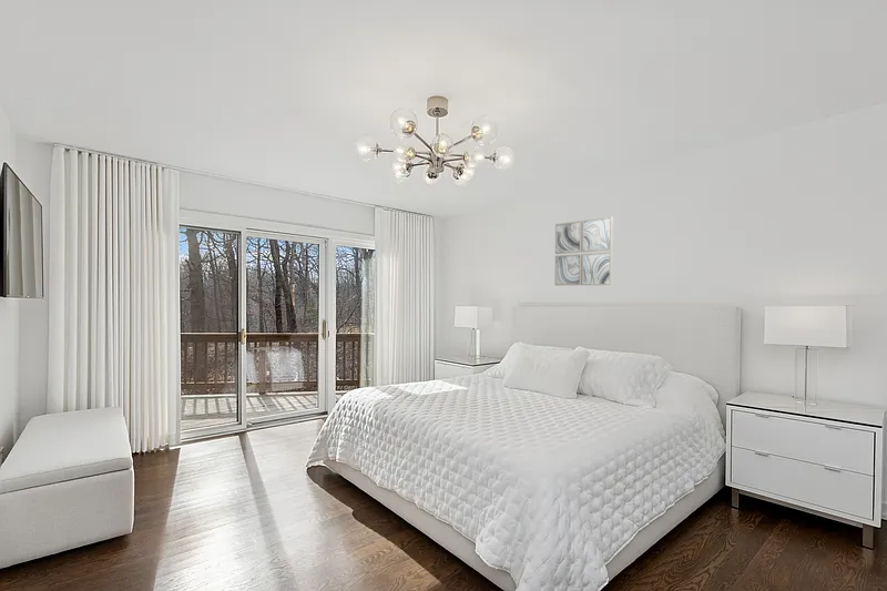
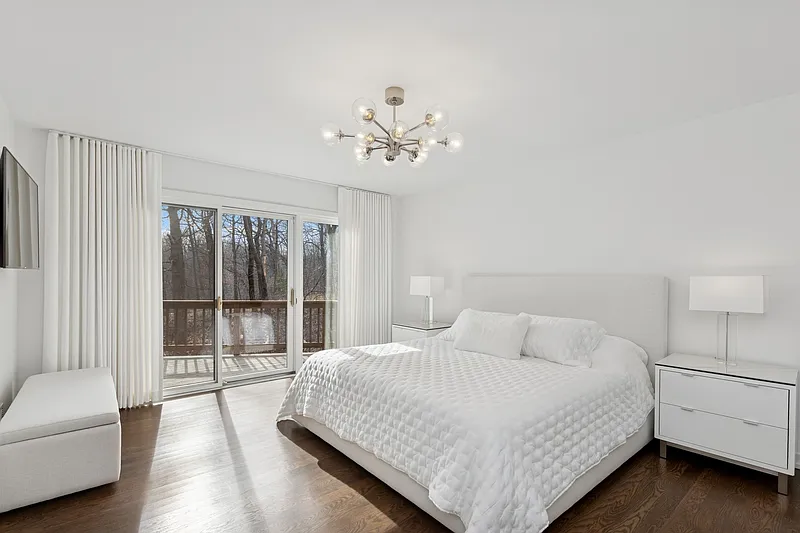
- wall art [553,216,614,286]
